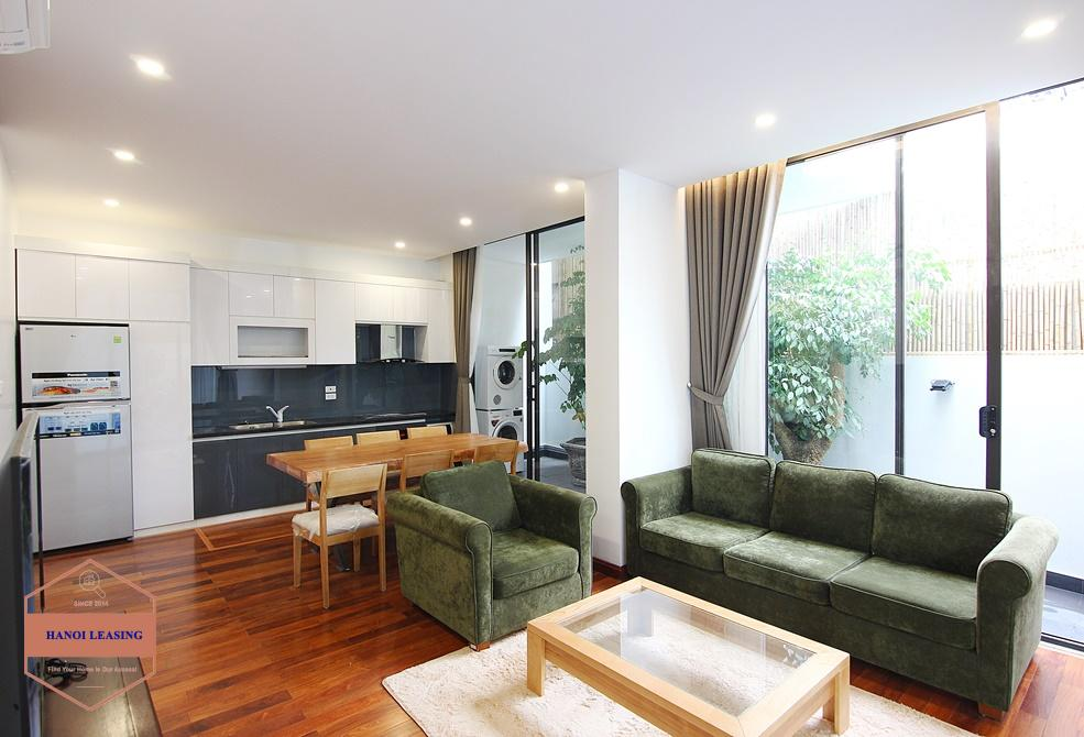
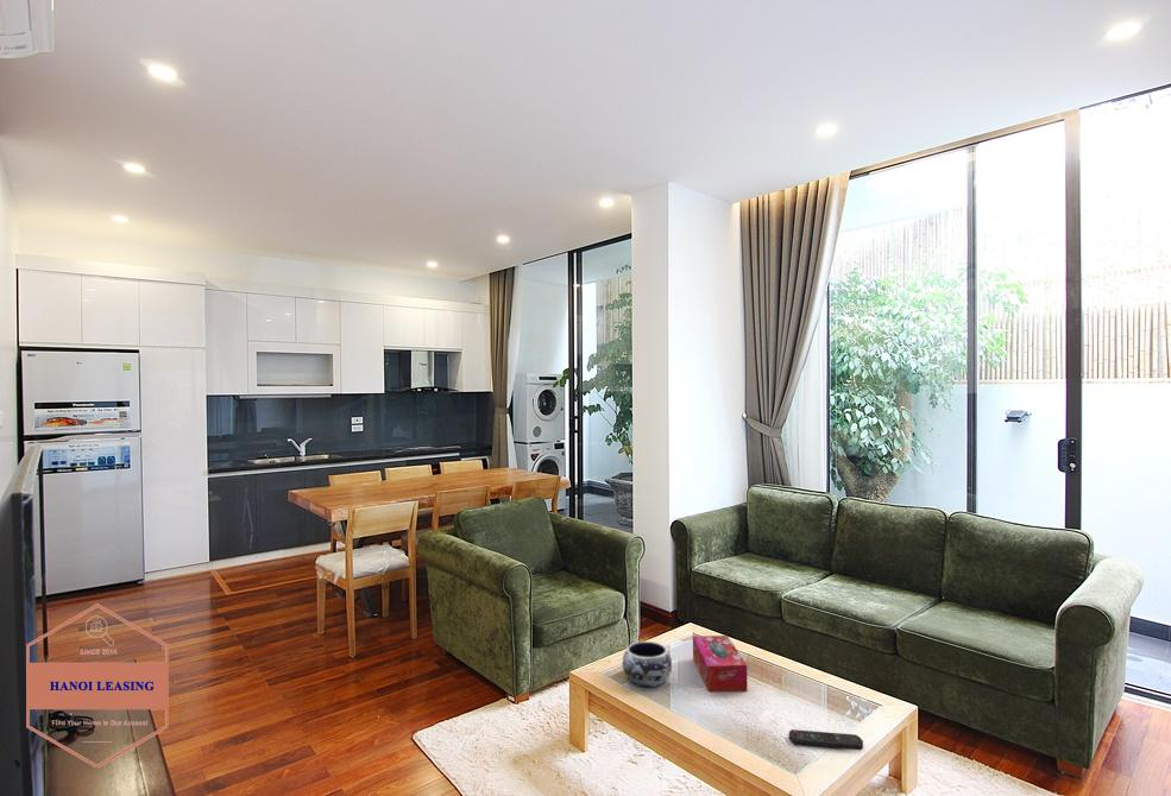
+ tissue box [692,634,749,693]
+ decorative bowl [622,640,673,688]
+ remote control [788,728,864,751]
